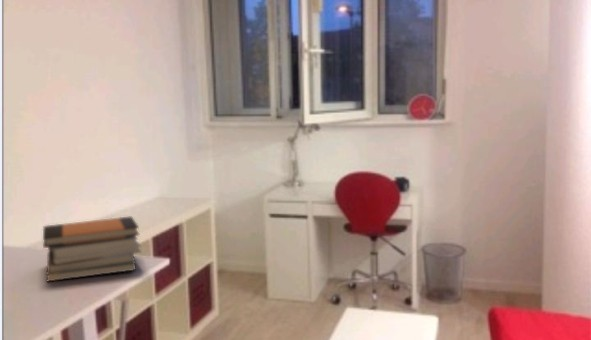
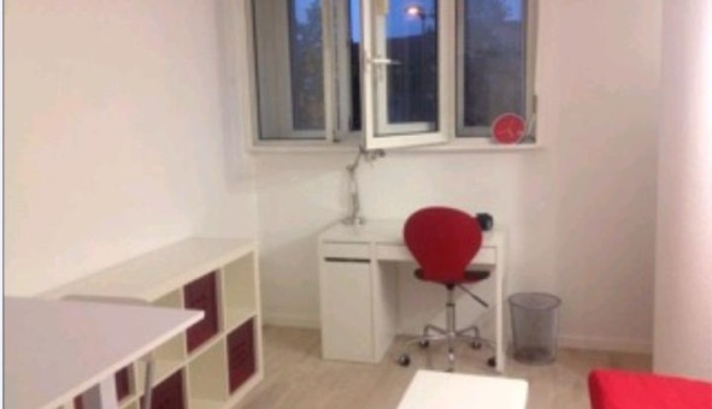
- book stack [42,215,142,282]
